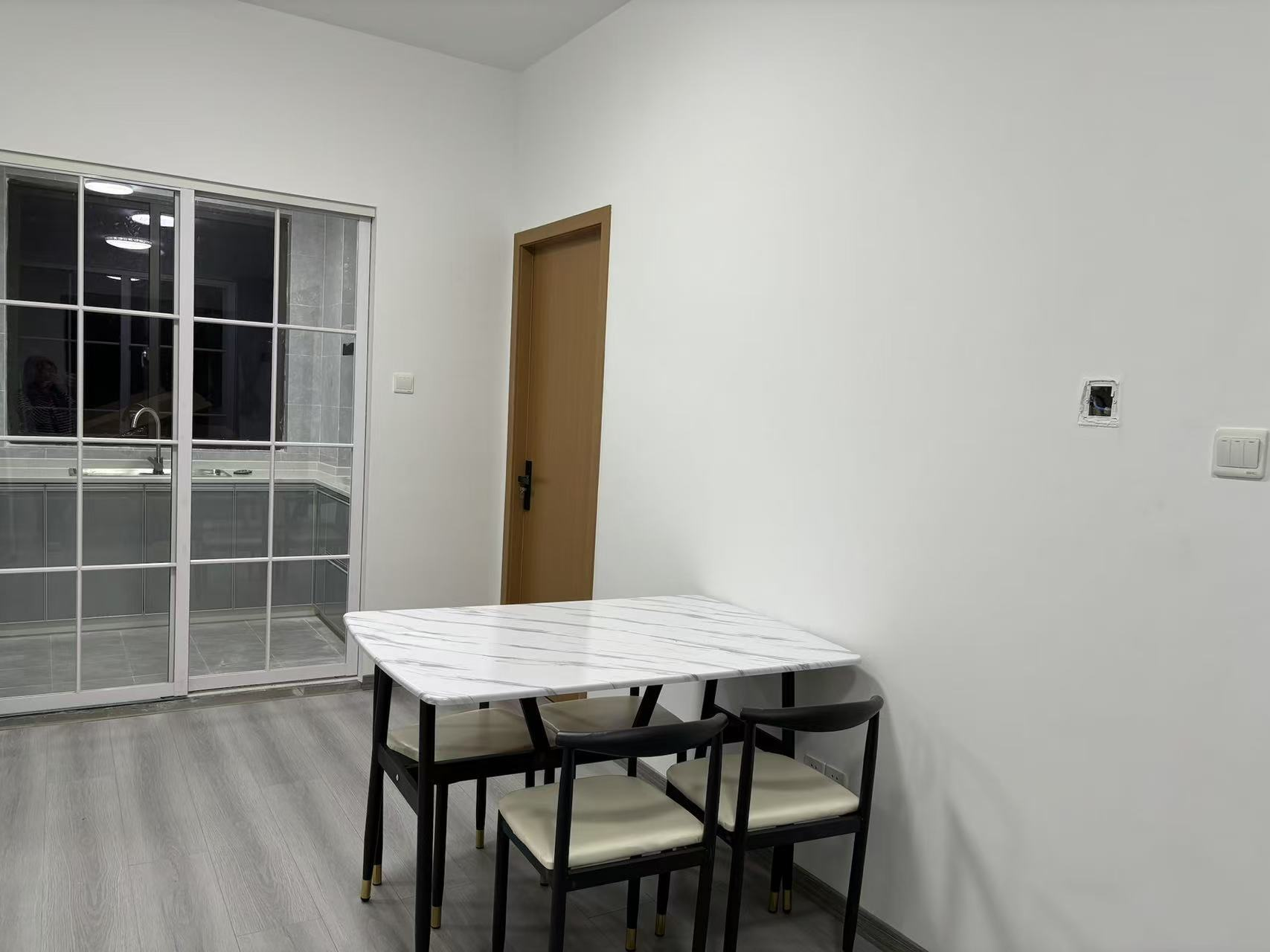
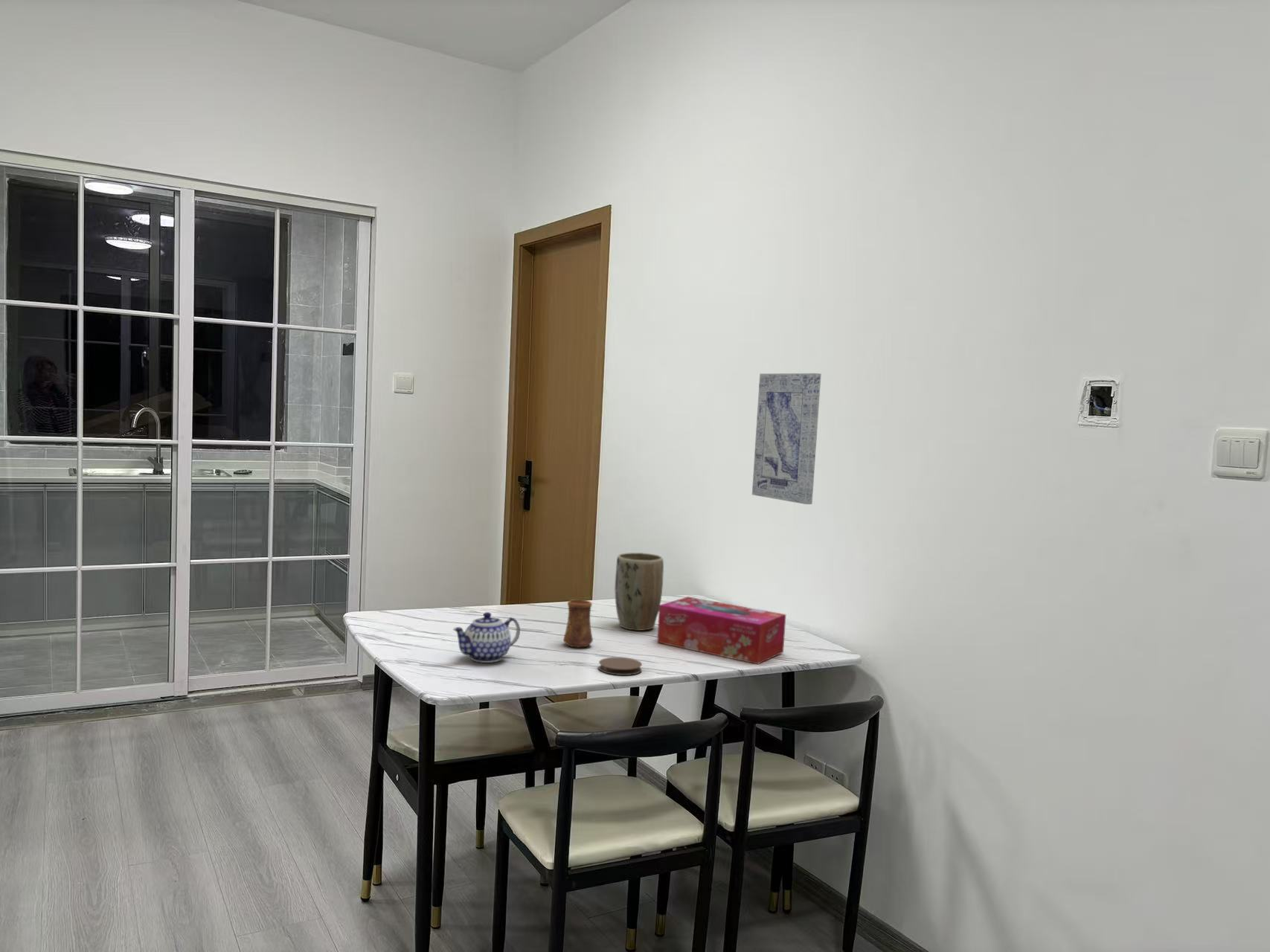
+ coaster [598,657,643,676]
+ wall art [751,373,822,505]
+ cup [562,599,594,649]
+ plant pot [614,552,664,631]
+ tissue box [656,596,786,665]
+ teapot [452,611,521,663]
